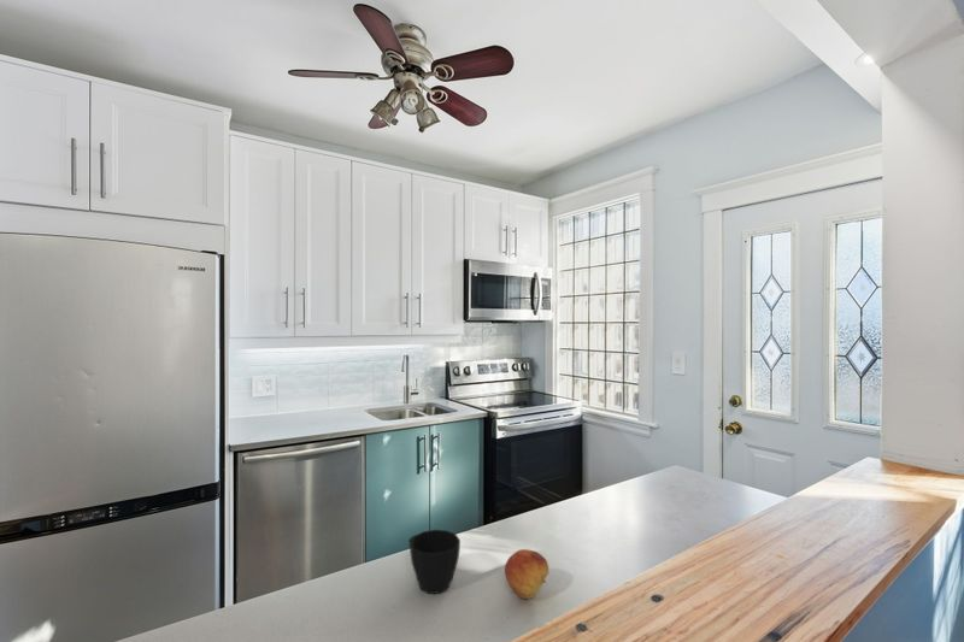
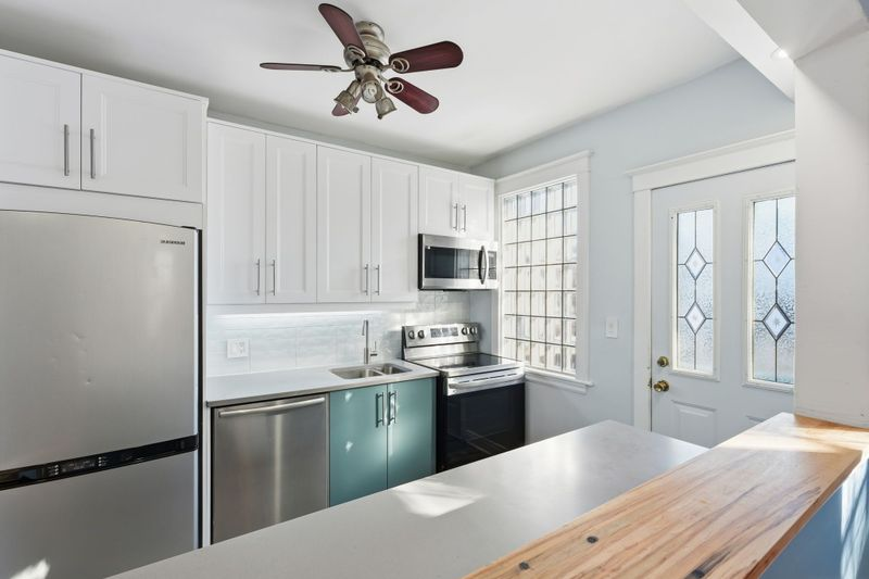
- cup [407,529,462,595]
- fruit [504,548,549,600]
